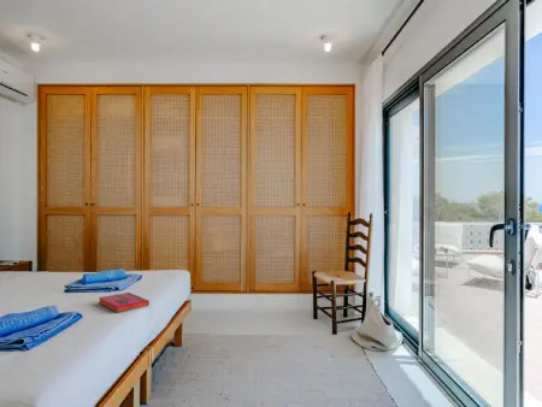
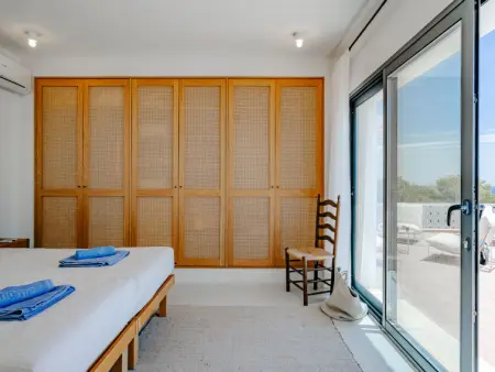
- hardback book [98,291,151,313]
